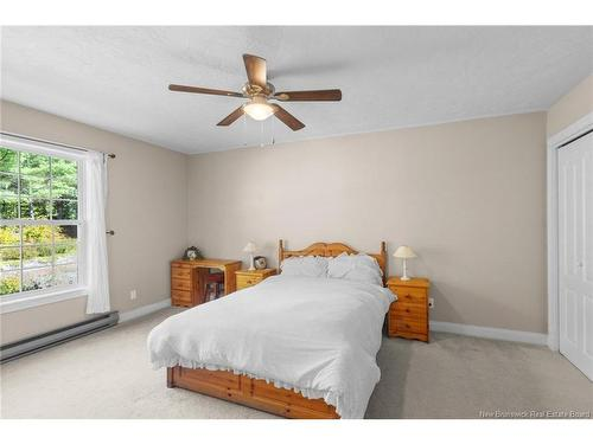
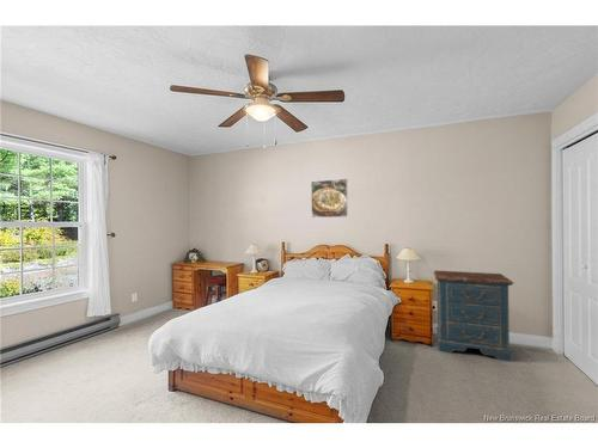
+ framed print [310,178,349,219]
+ dresser [433,270,515,363]
